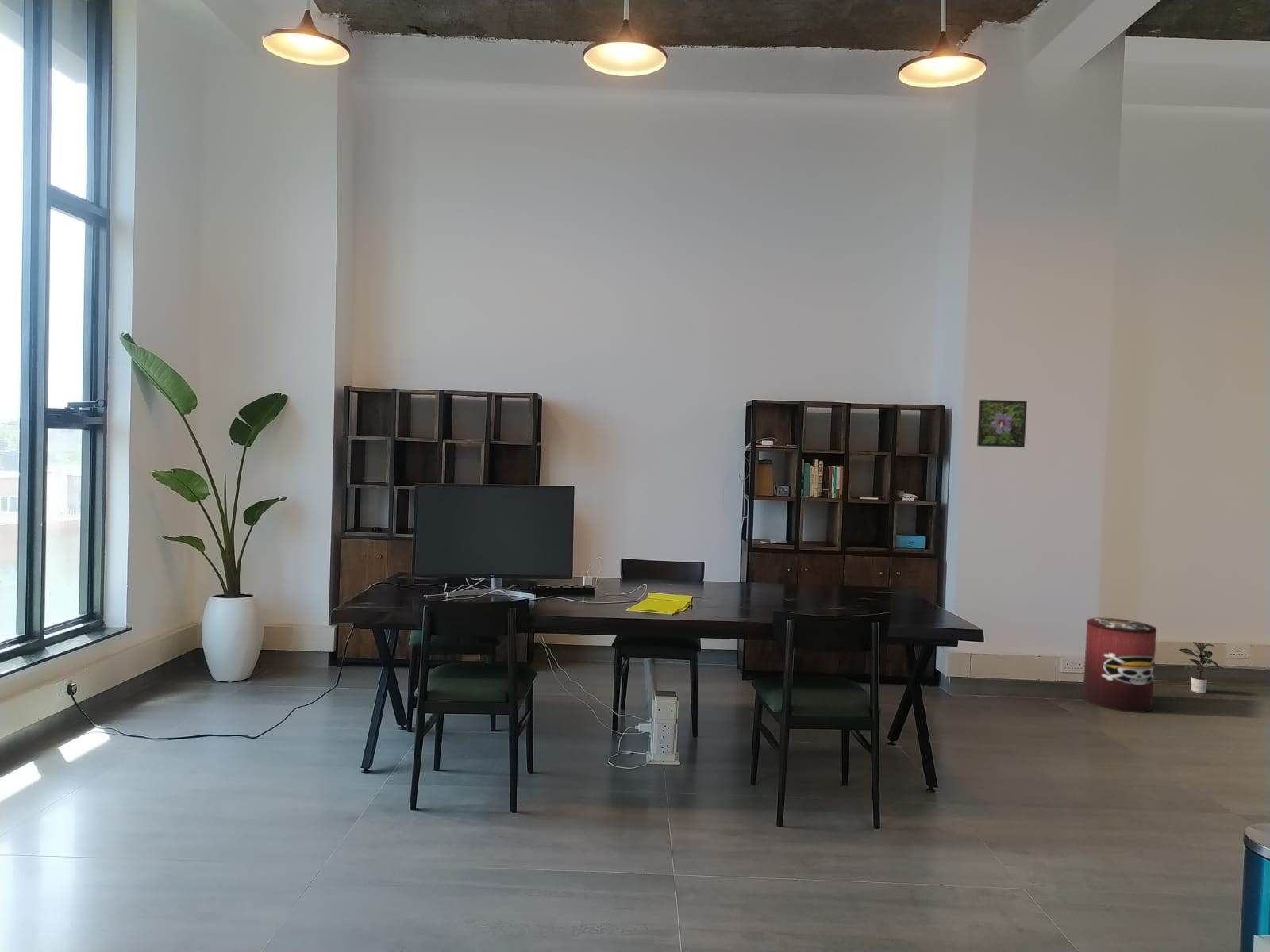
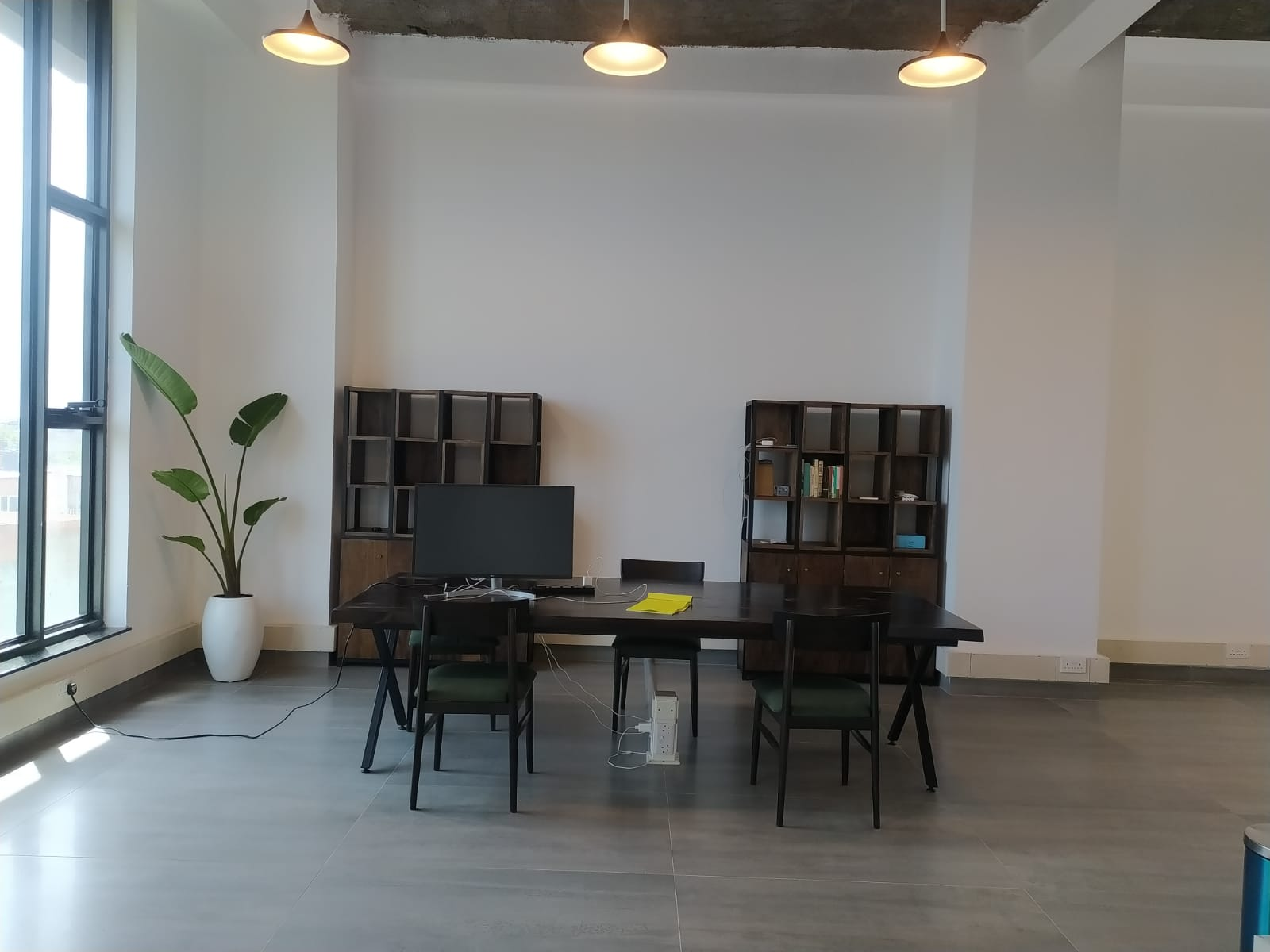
- potted plant [1178,641,1226,694]
- waste bin [1082,617,1157,713]
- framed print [976,399,1028,448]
